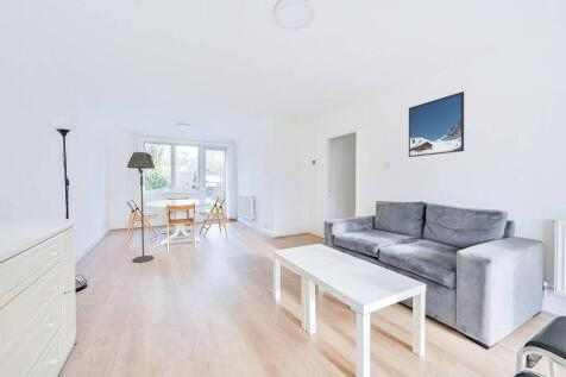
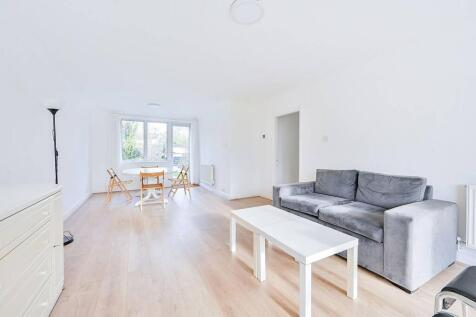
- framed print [408,90,465,158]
- floor lamp [126,151,156,264]
